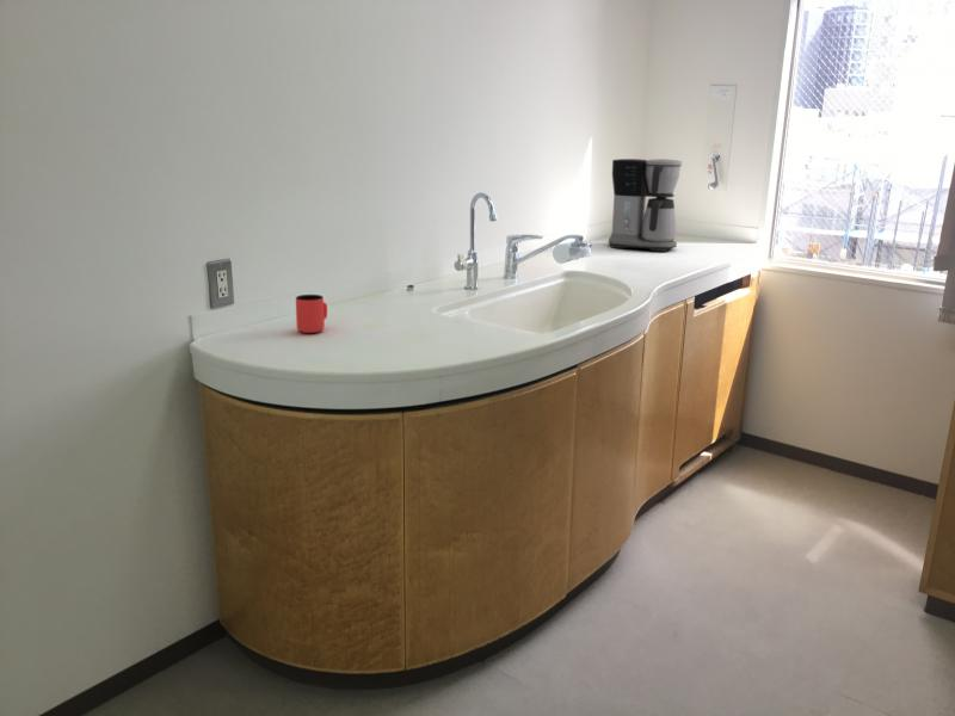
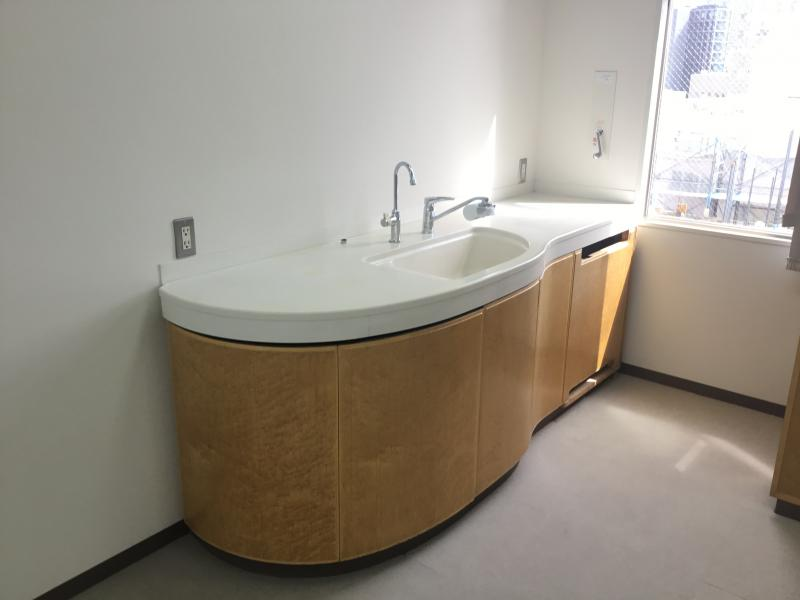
- cup [295,294,328,334]
- coffee maker [608,158,683,253]
